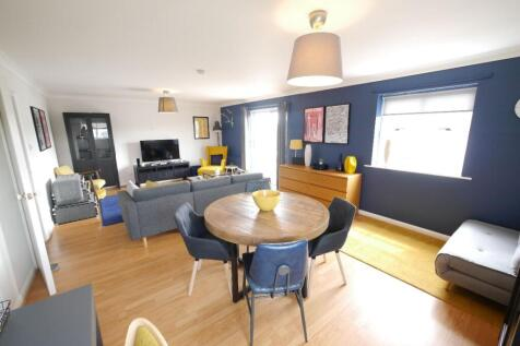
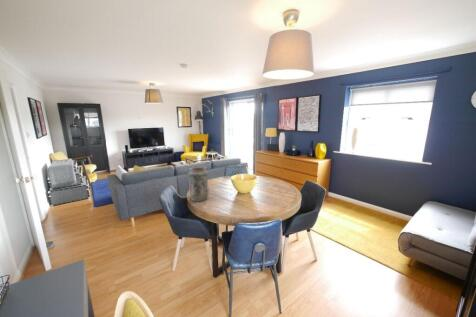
+ decorative vase [188,166,210,202]
